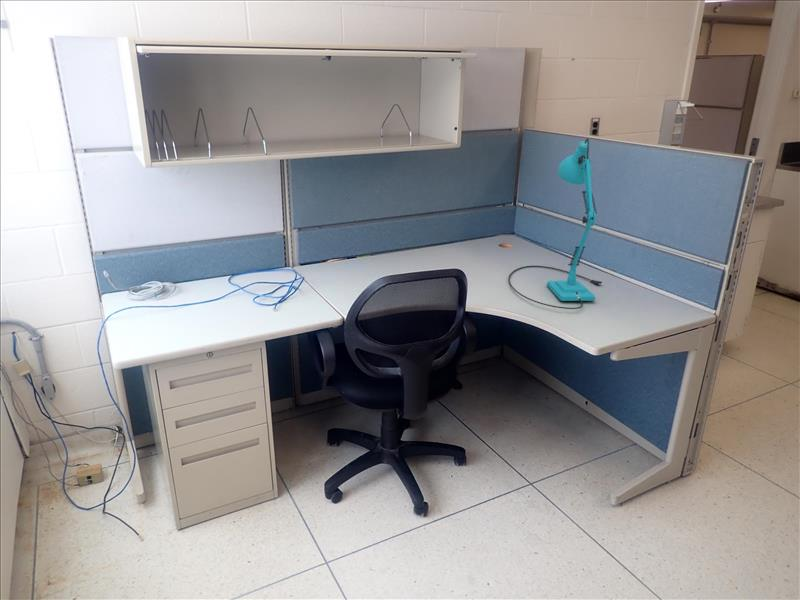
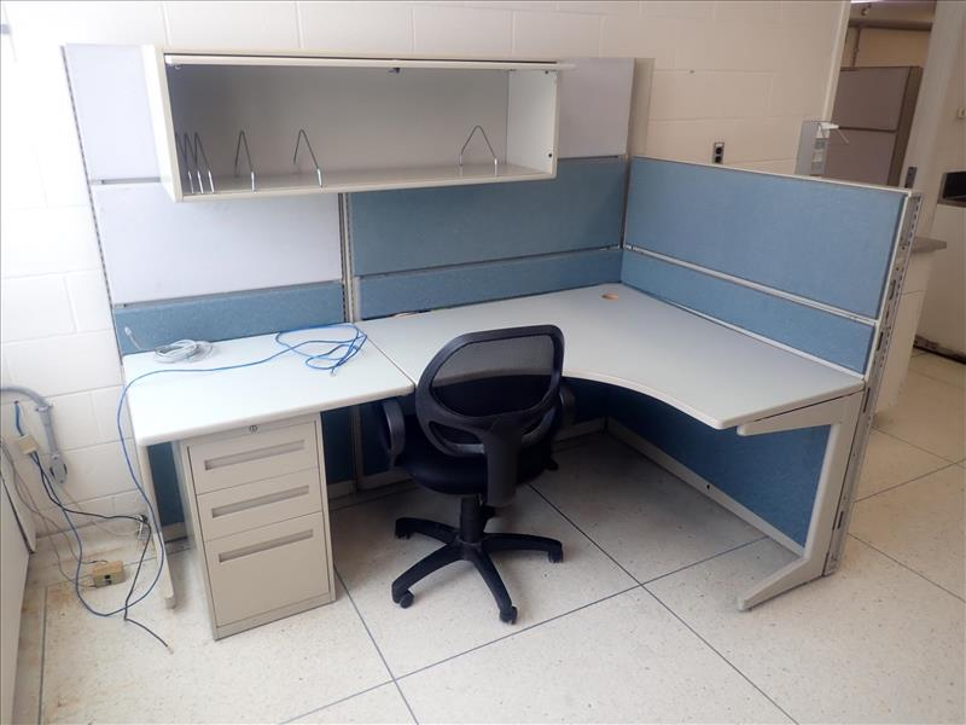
- desk lamp [508,138,603,310]
